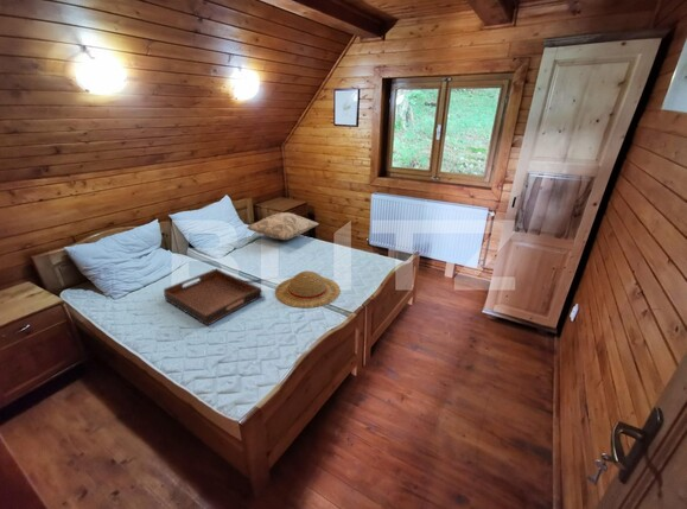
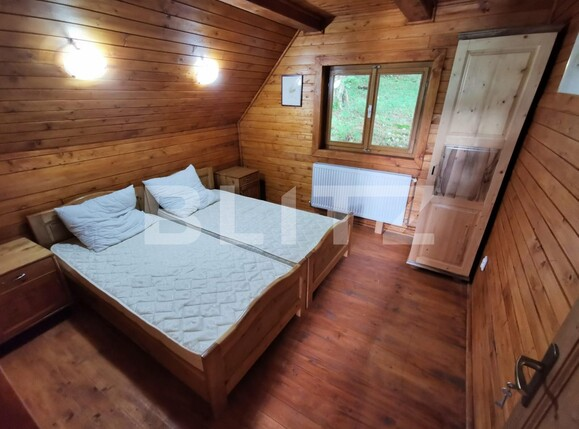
- decorative pillow [246,211,320,241]
- serving tray [163,268,263,326]
- straw hat [274,269,342,308]
